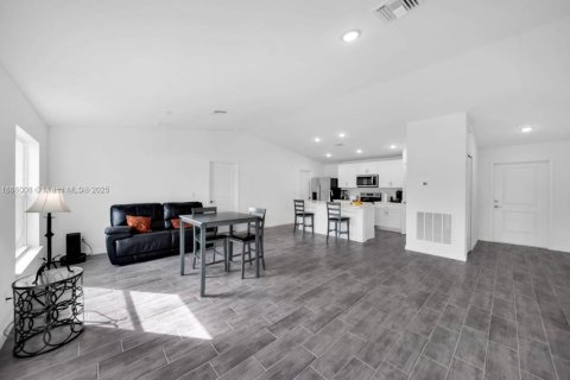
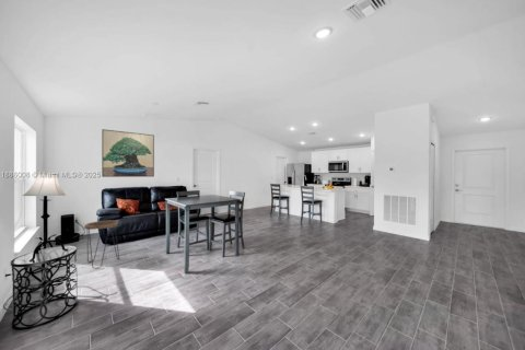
+ side table [83,219,120,270]
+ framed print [101,128,155,178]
